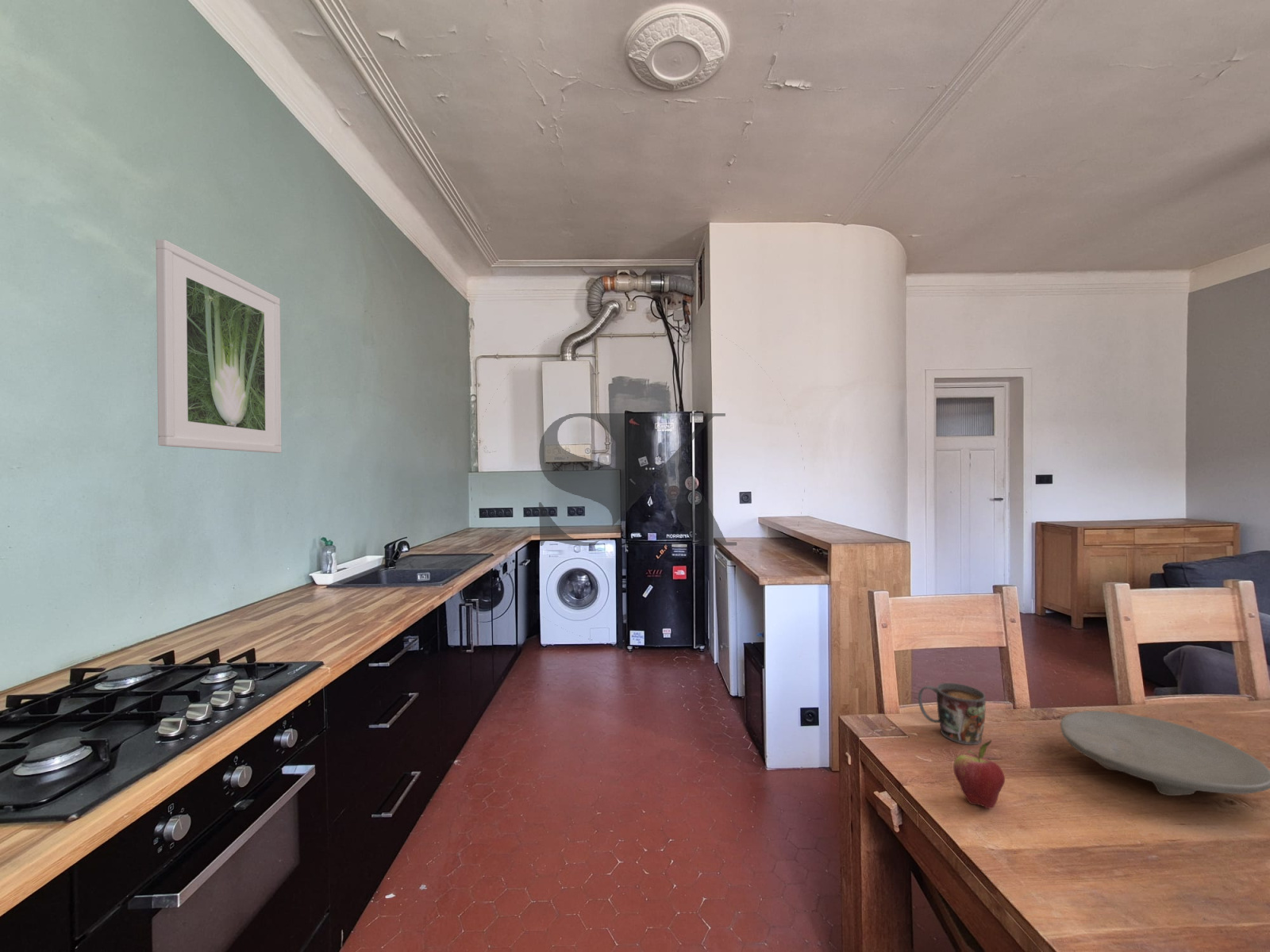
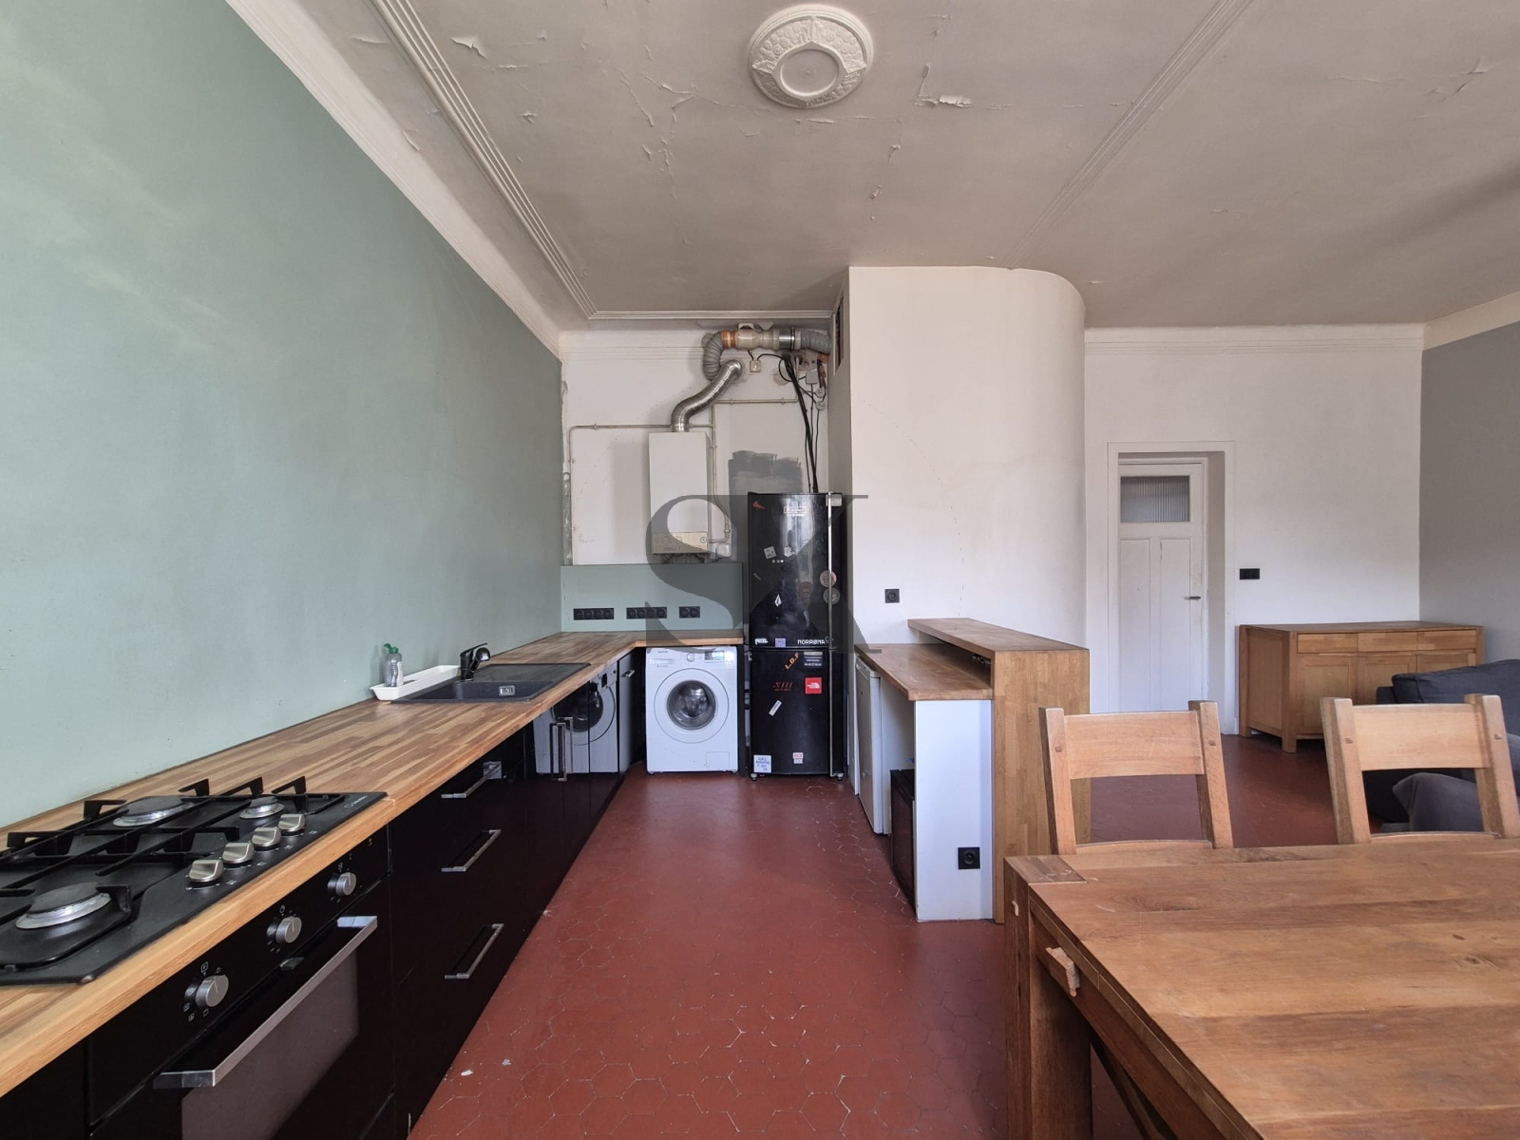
- bowl [1060,710,1270,797]
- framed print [156,239,282,454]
- mug [918,682,987,746]
- fruit [952,739,1006,809]
